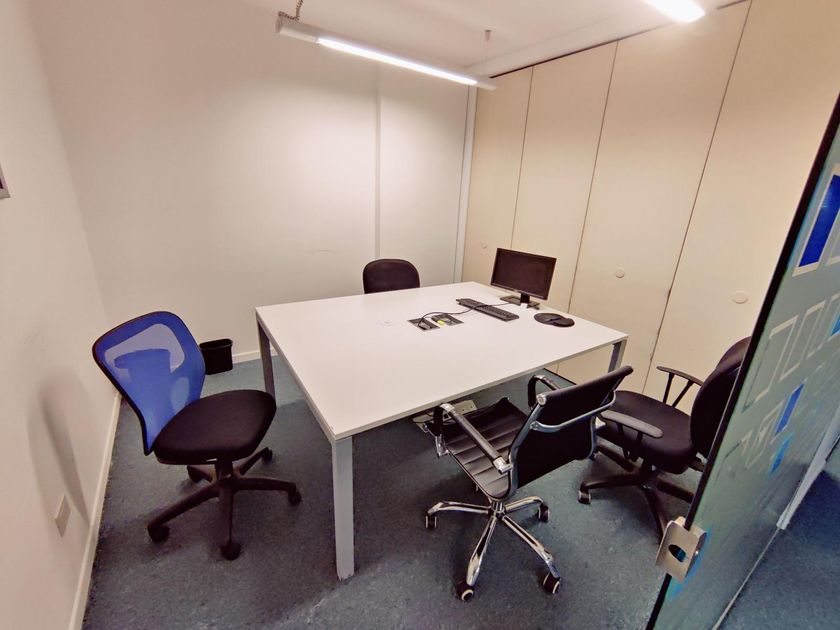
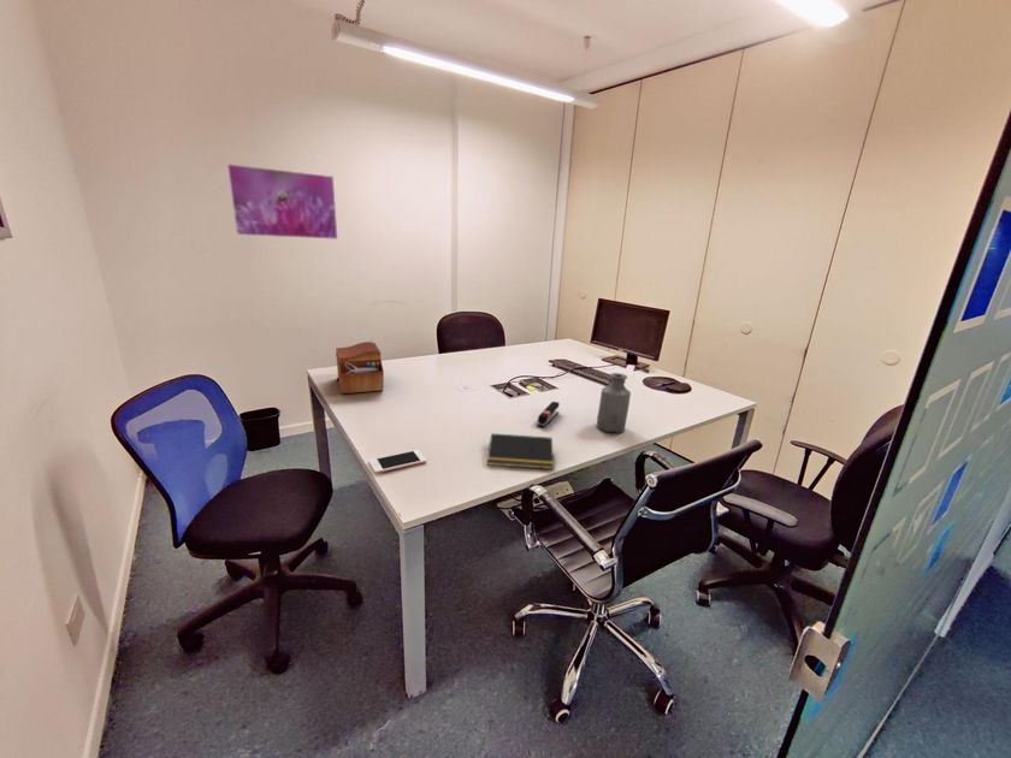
+ bottle [596,372,632,434]
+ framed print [226,162,339,241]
+ sewing box [335,340,385,395]
+ cell phone [367,449,427,475]
+ notepad [486,432,555,470]
+ stapler [536,401,561,428]
